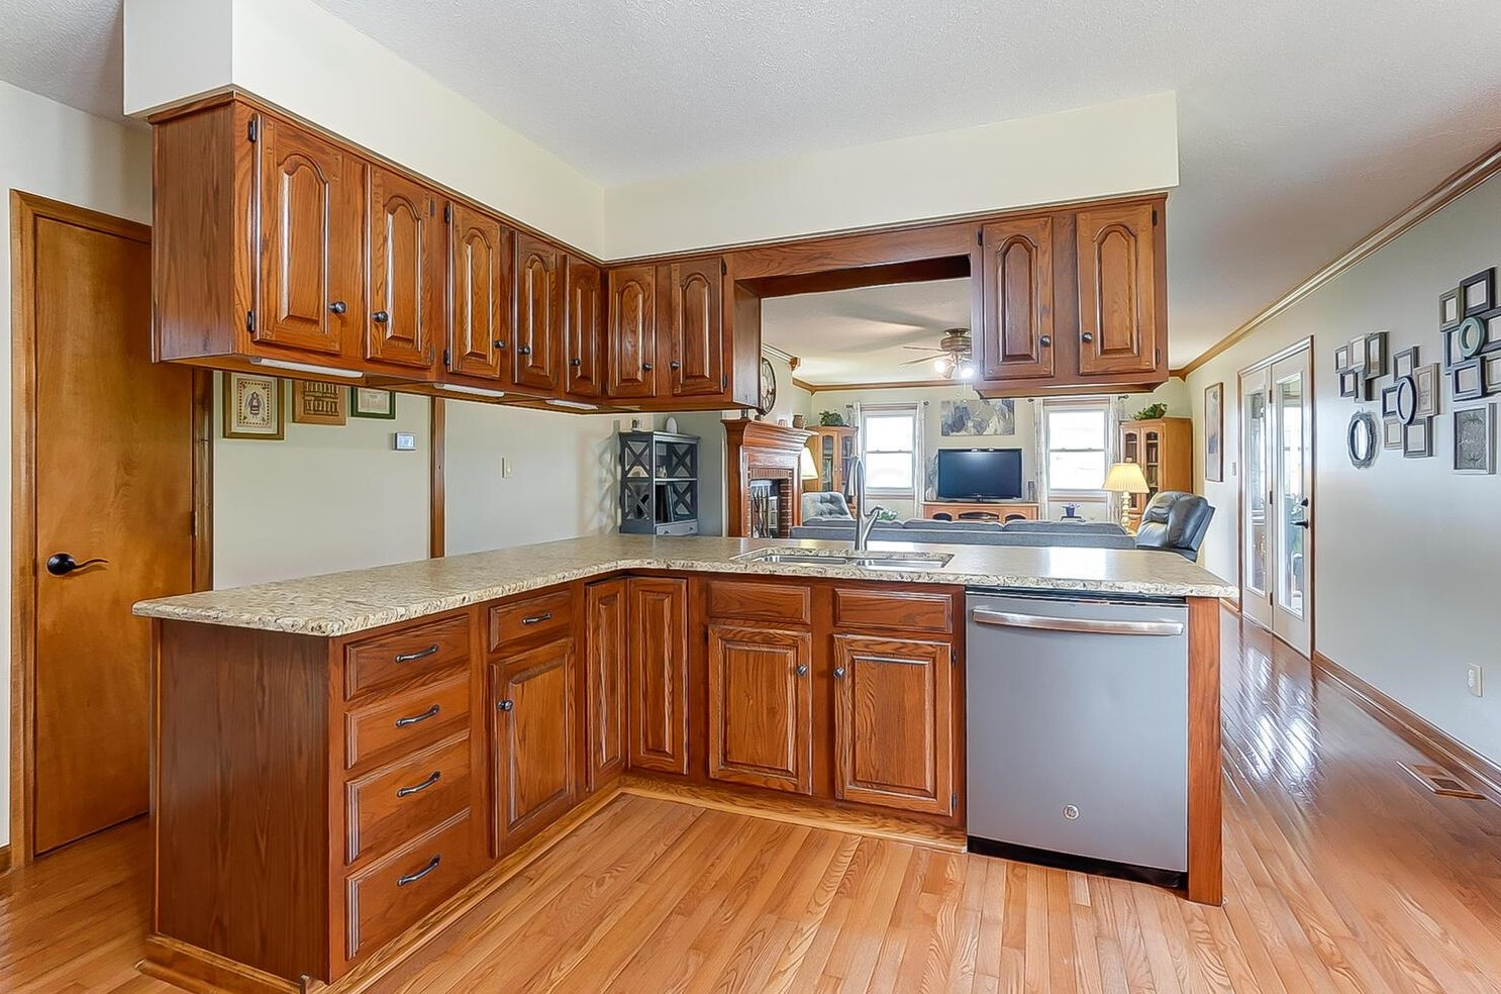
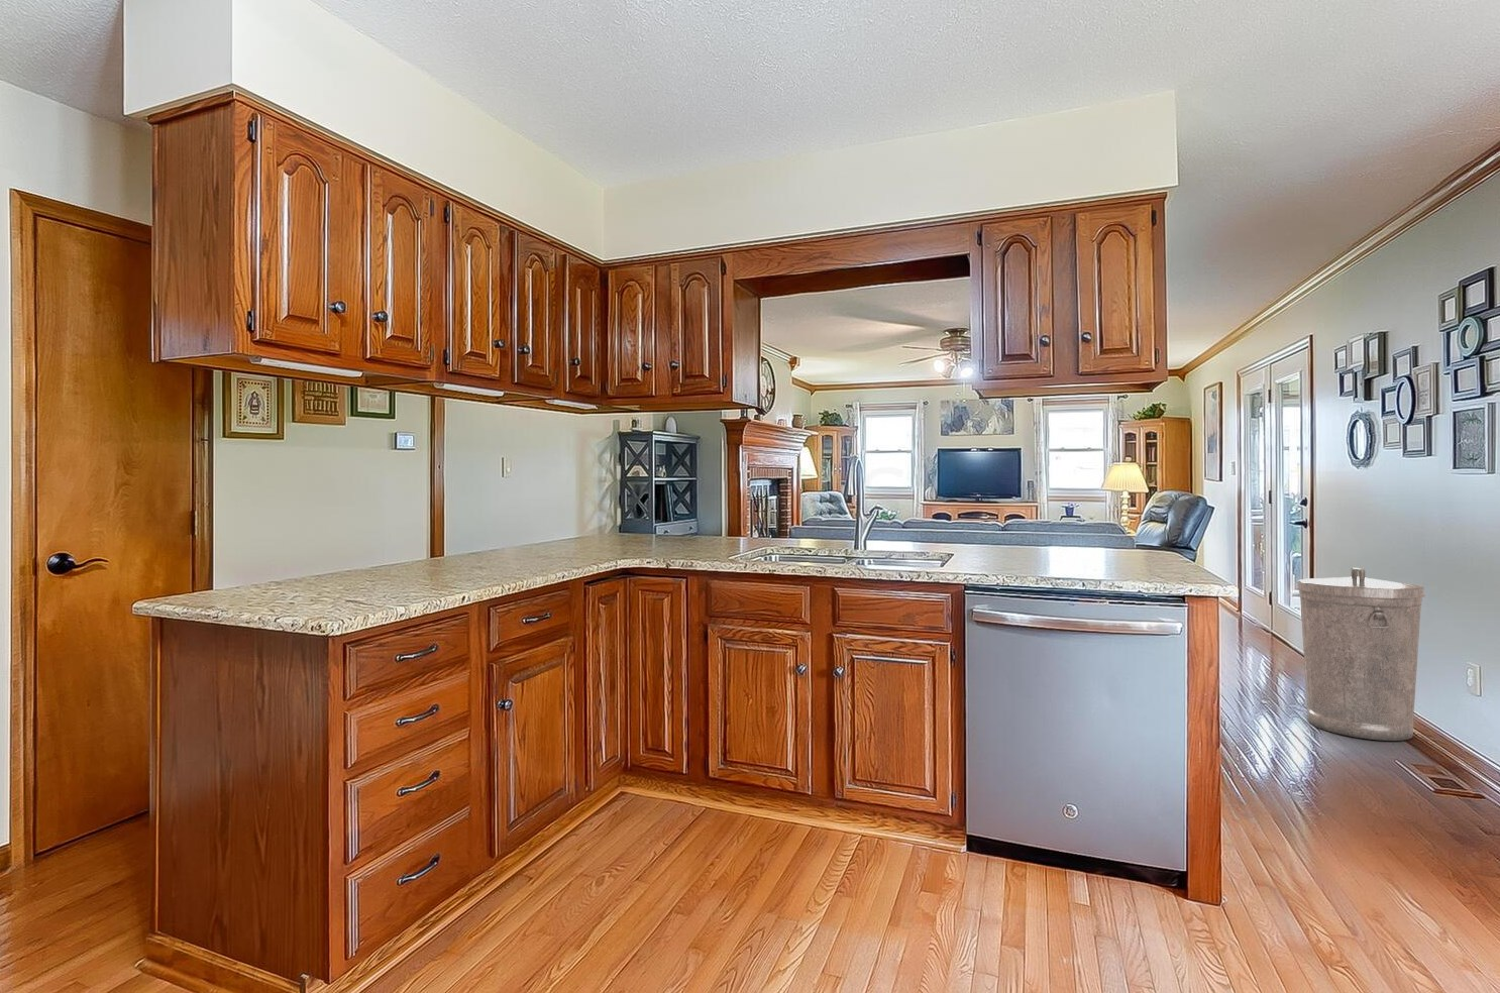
+ trash can [1296,567,1427,741]
